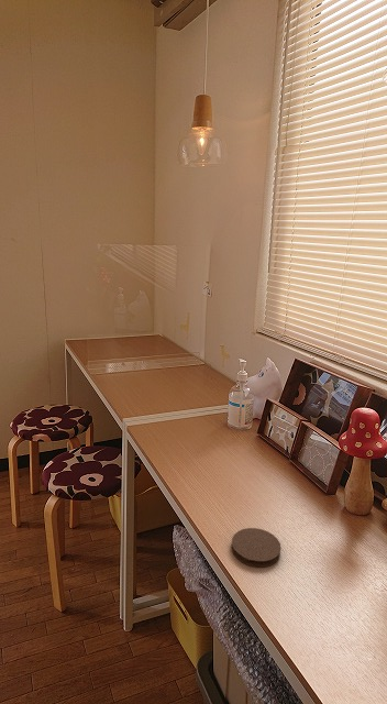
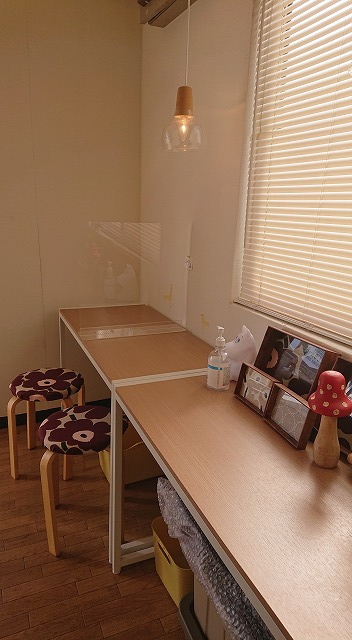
- coaster [231,527,281,568]
